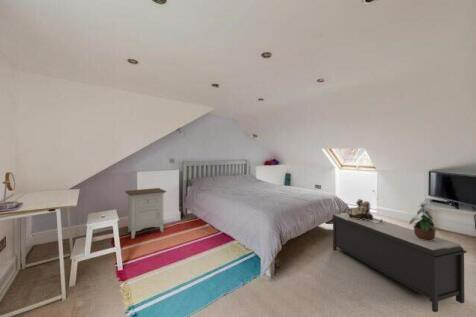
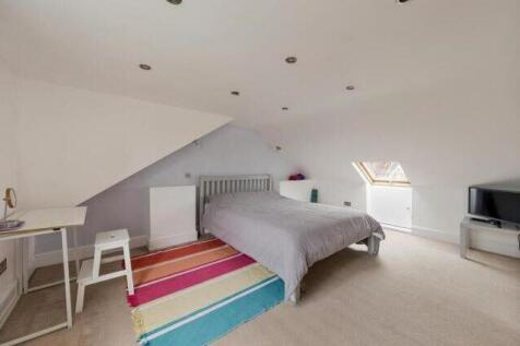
- potted plant [408,202,437,241]
- ruined building [346,198,383,223]
- bench [331,213,467,313]
- nightstand [124,187,167,240]
